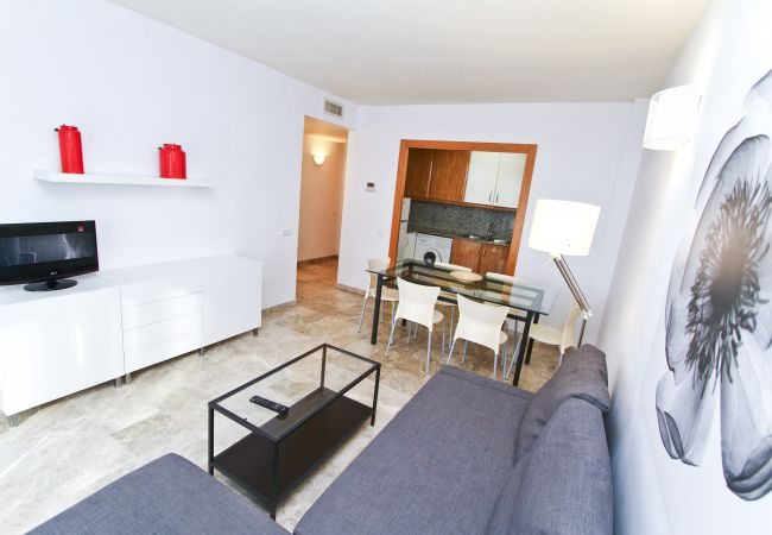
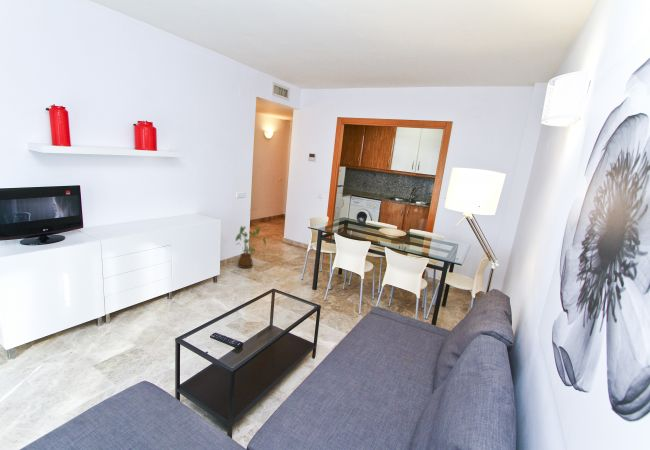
+ house plant [234,225,267,269]
